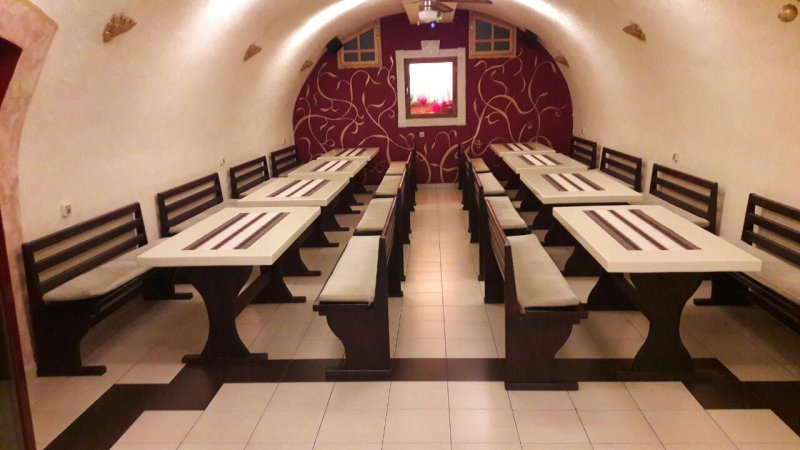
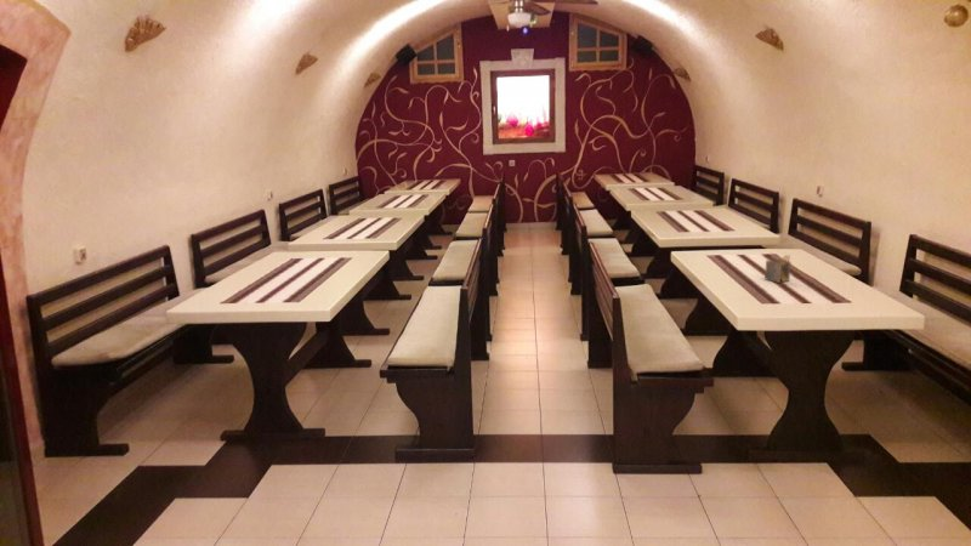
+ napkin holder [763,254,791,284]
